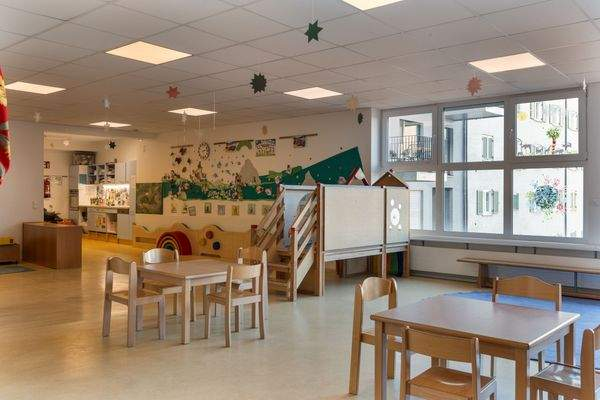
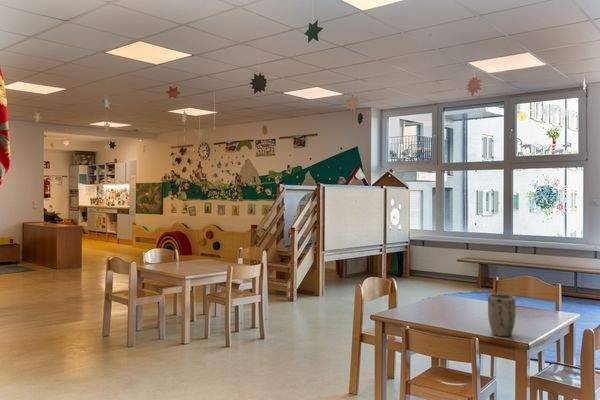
+ plant pot [487,293,517,337]
